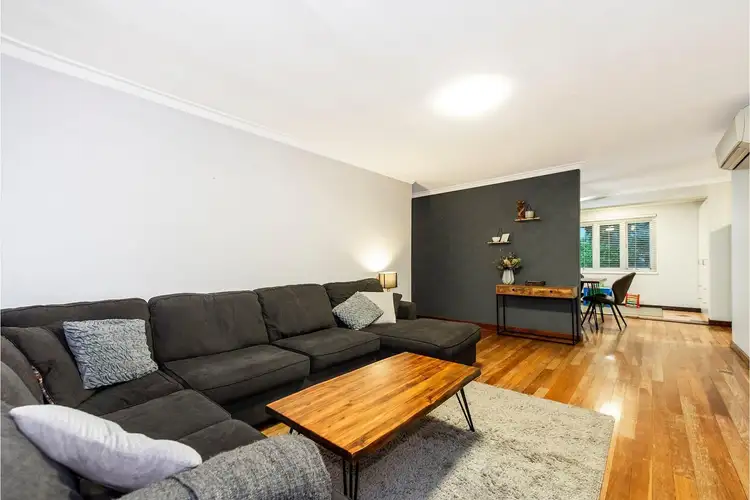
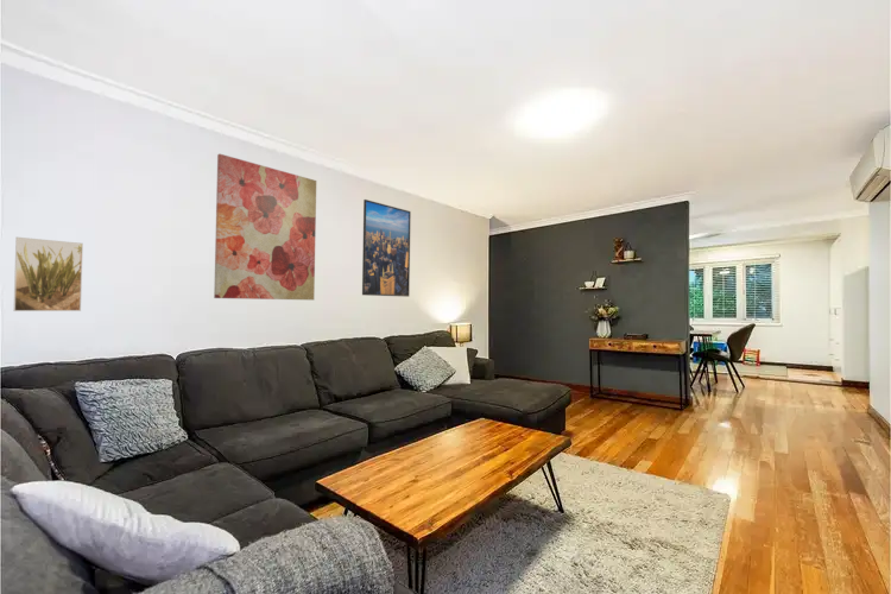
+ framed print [361,198,412,298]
+ wall art [213,153,317,301]
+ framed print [12,236,84,312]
